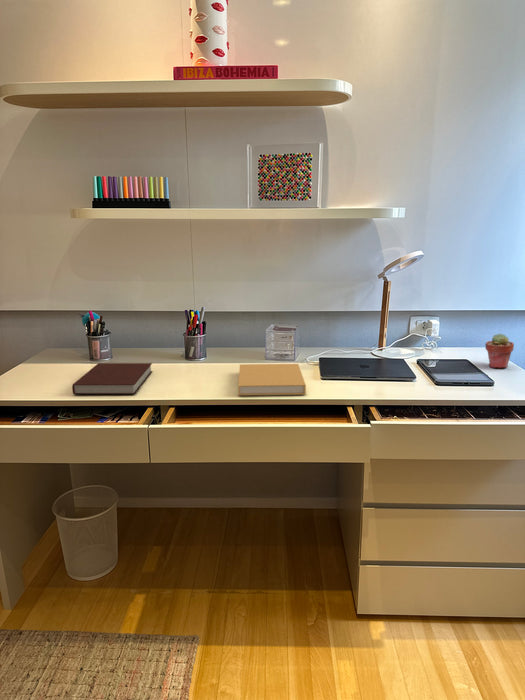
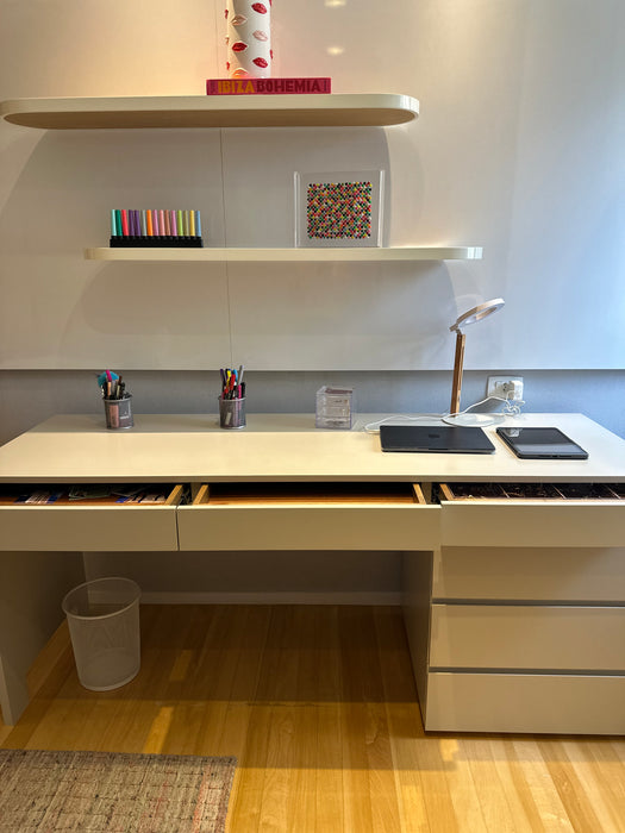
- book [238,363,307,396]
- potted succulent [484,333,515,369]
- notebook [71,362,154,395]
